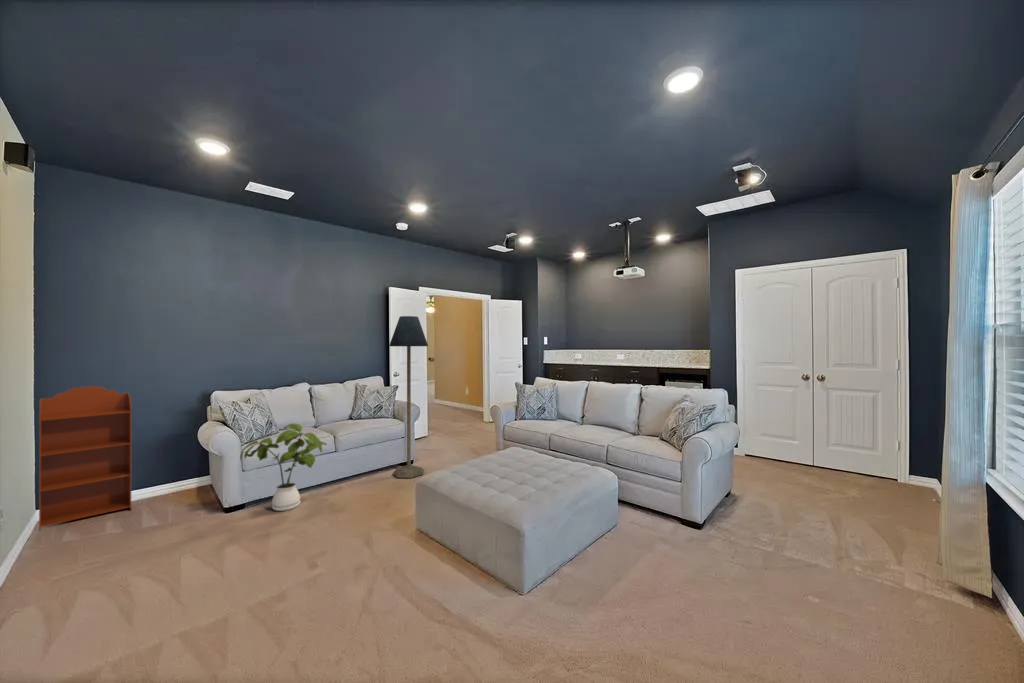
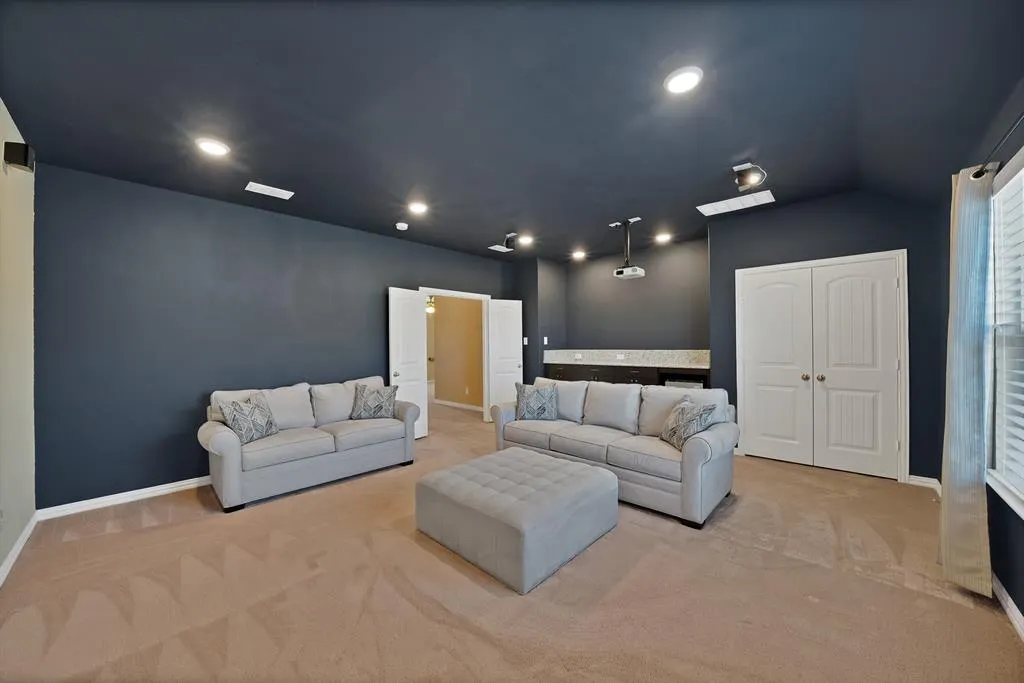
- floor lamp [388,315,429,479]
- house plant [239,423,328,512]
- bookcase [38,385,133,532]
